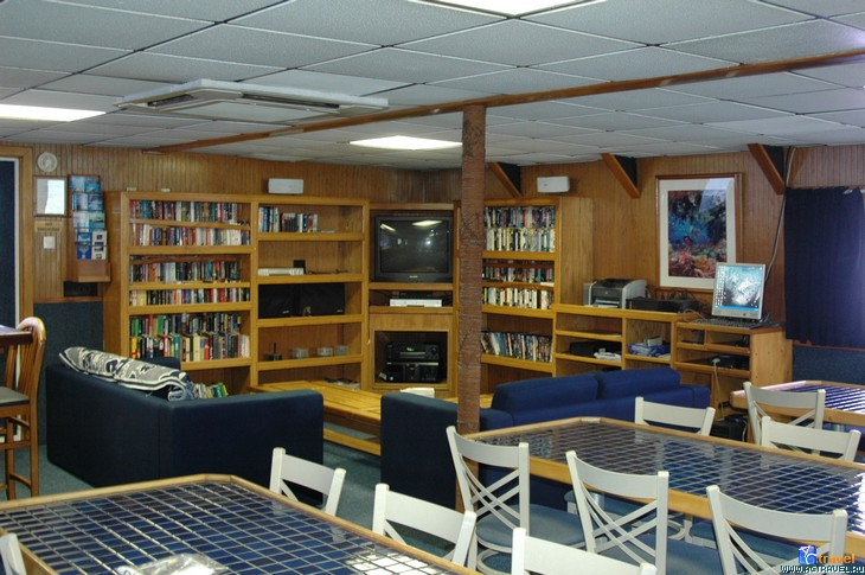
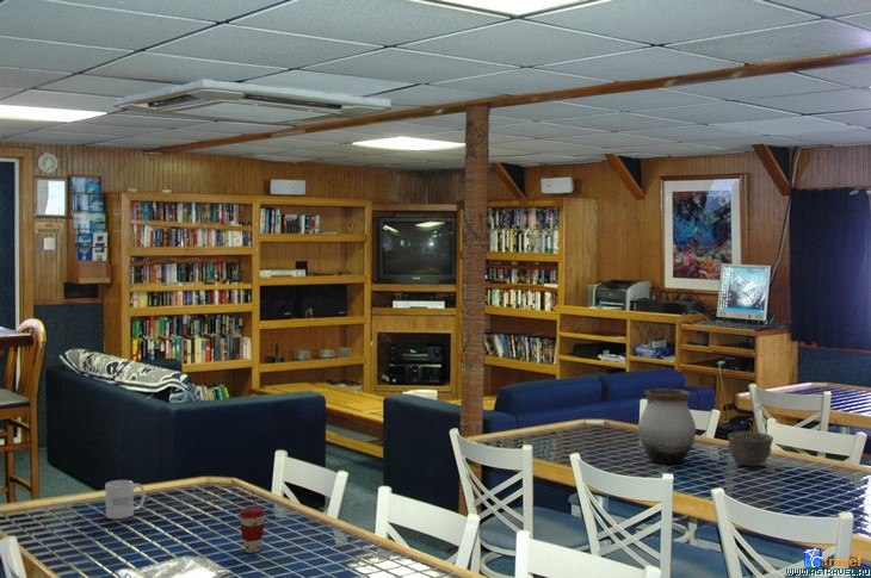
+ bowl [727,430,774,467]
+ vase [637,387,697,465]
+ mug [104,479,147,520]
+ coffee cup [237,505,266,554]
